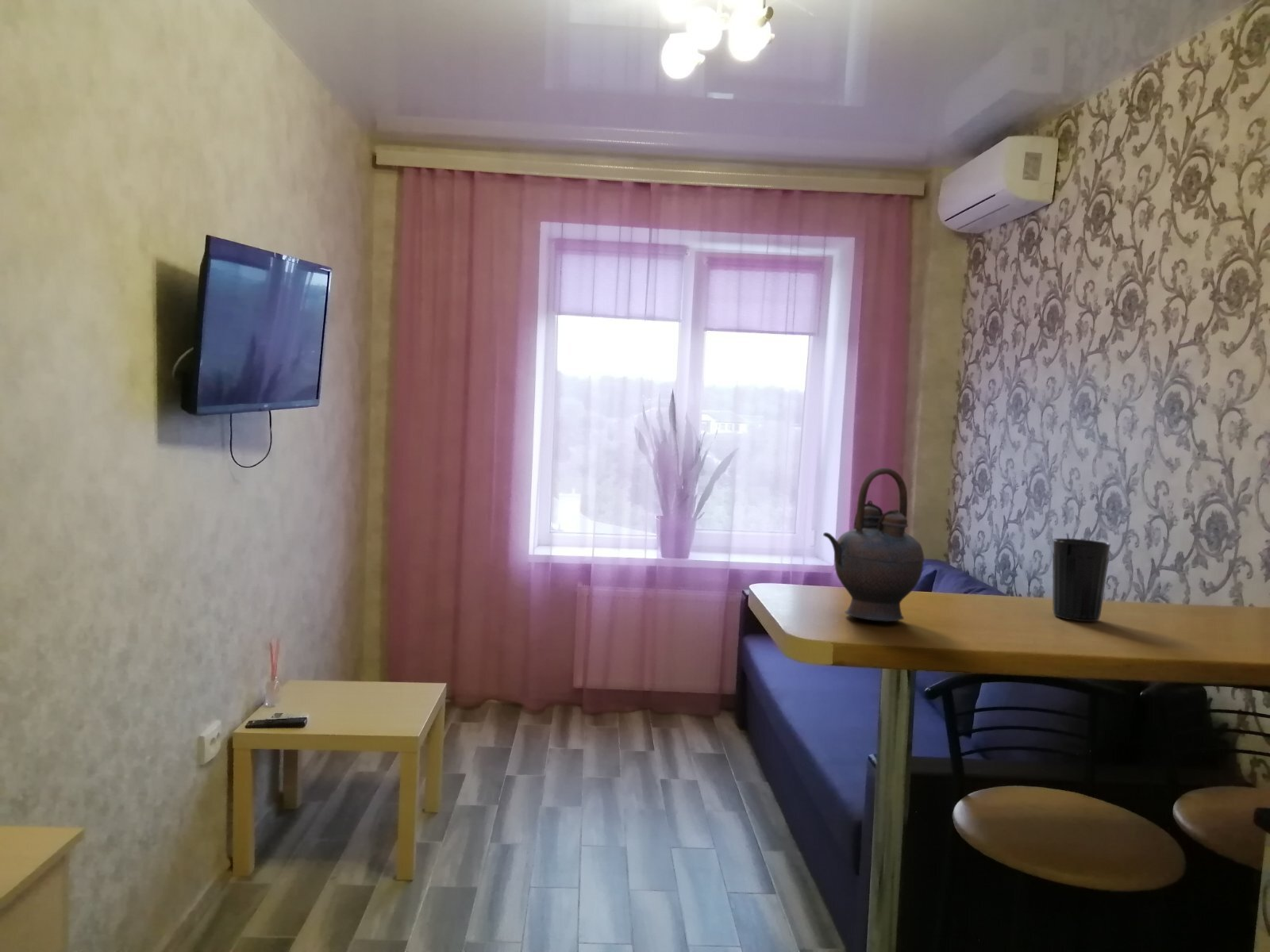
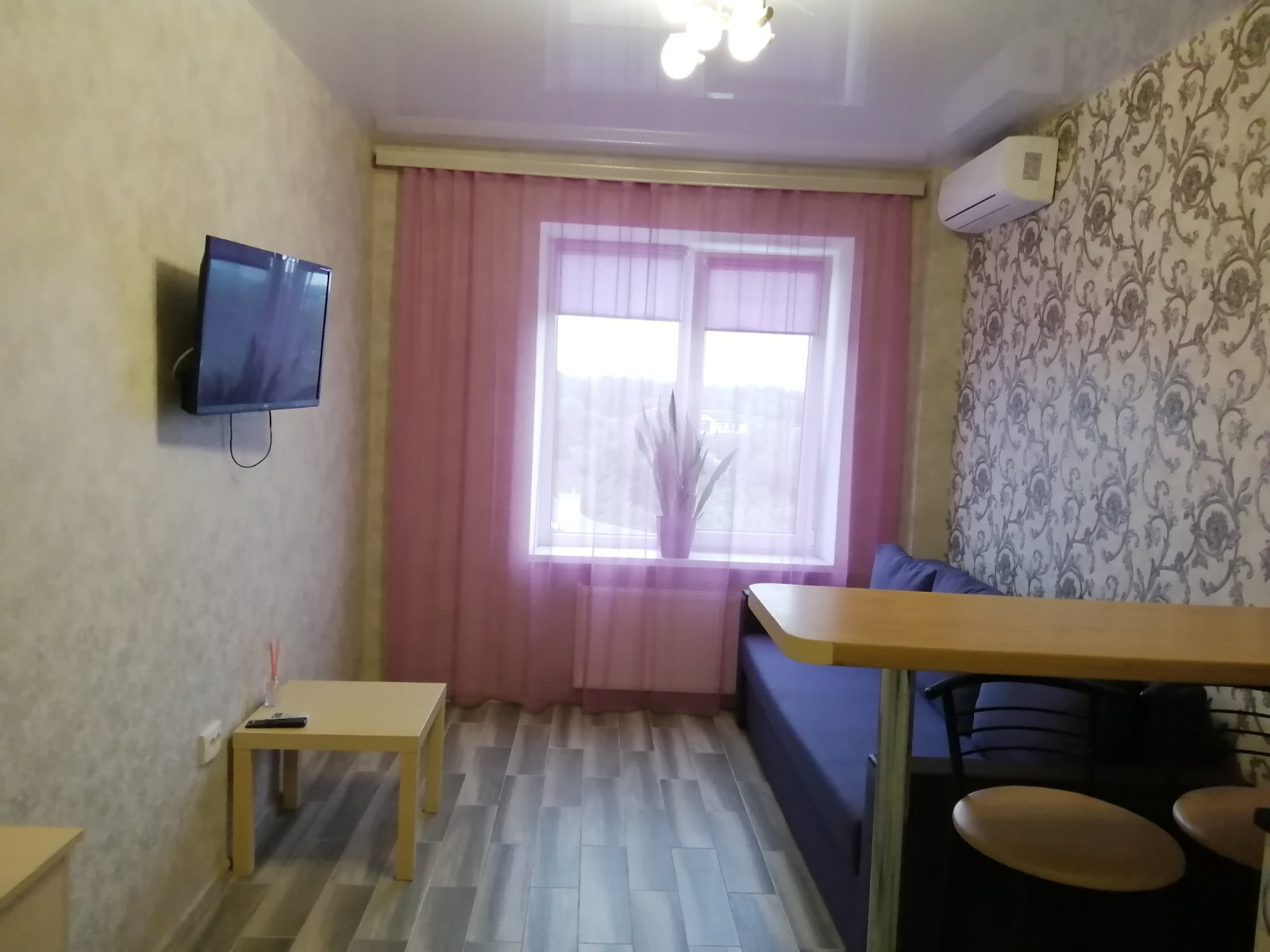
- teapot [822,467,925,623]
- cup [1052,538,1111,622]
